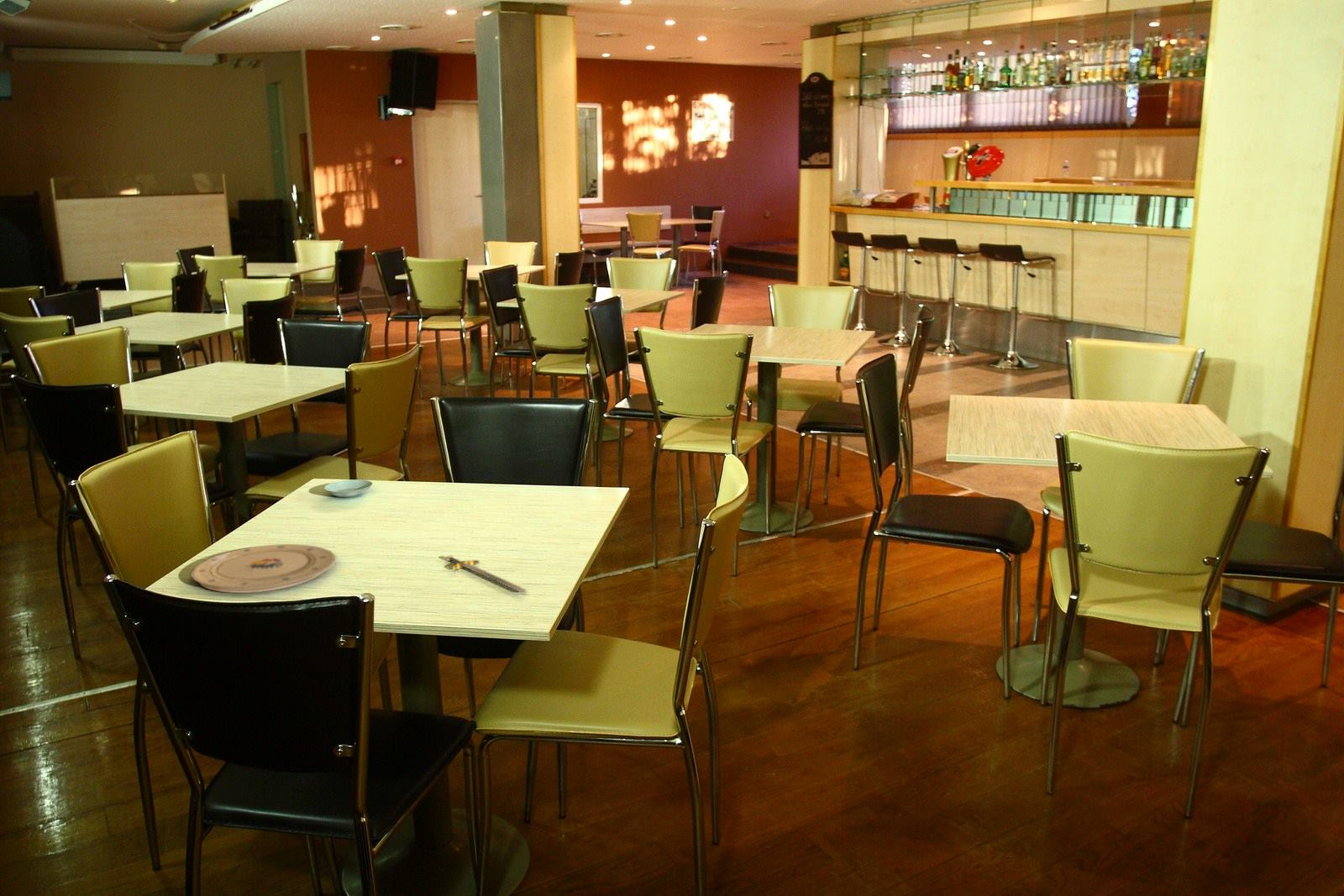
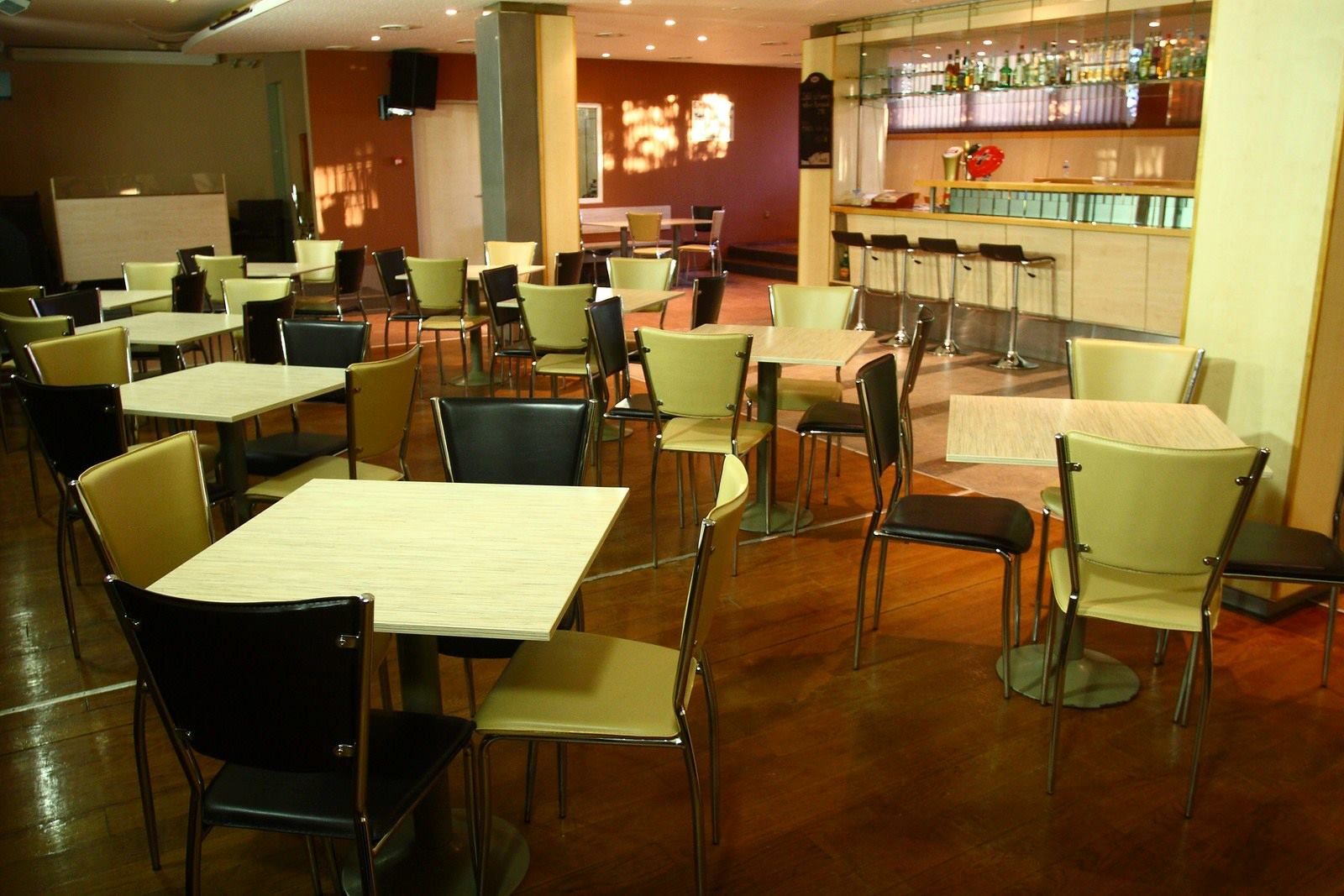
- plate [190,543,338,594]
- plate [445,554,528,593]
- saucer [323,479,373,498]
